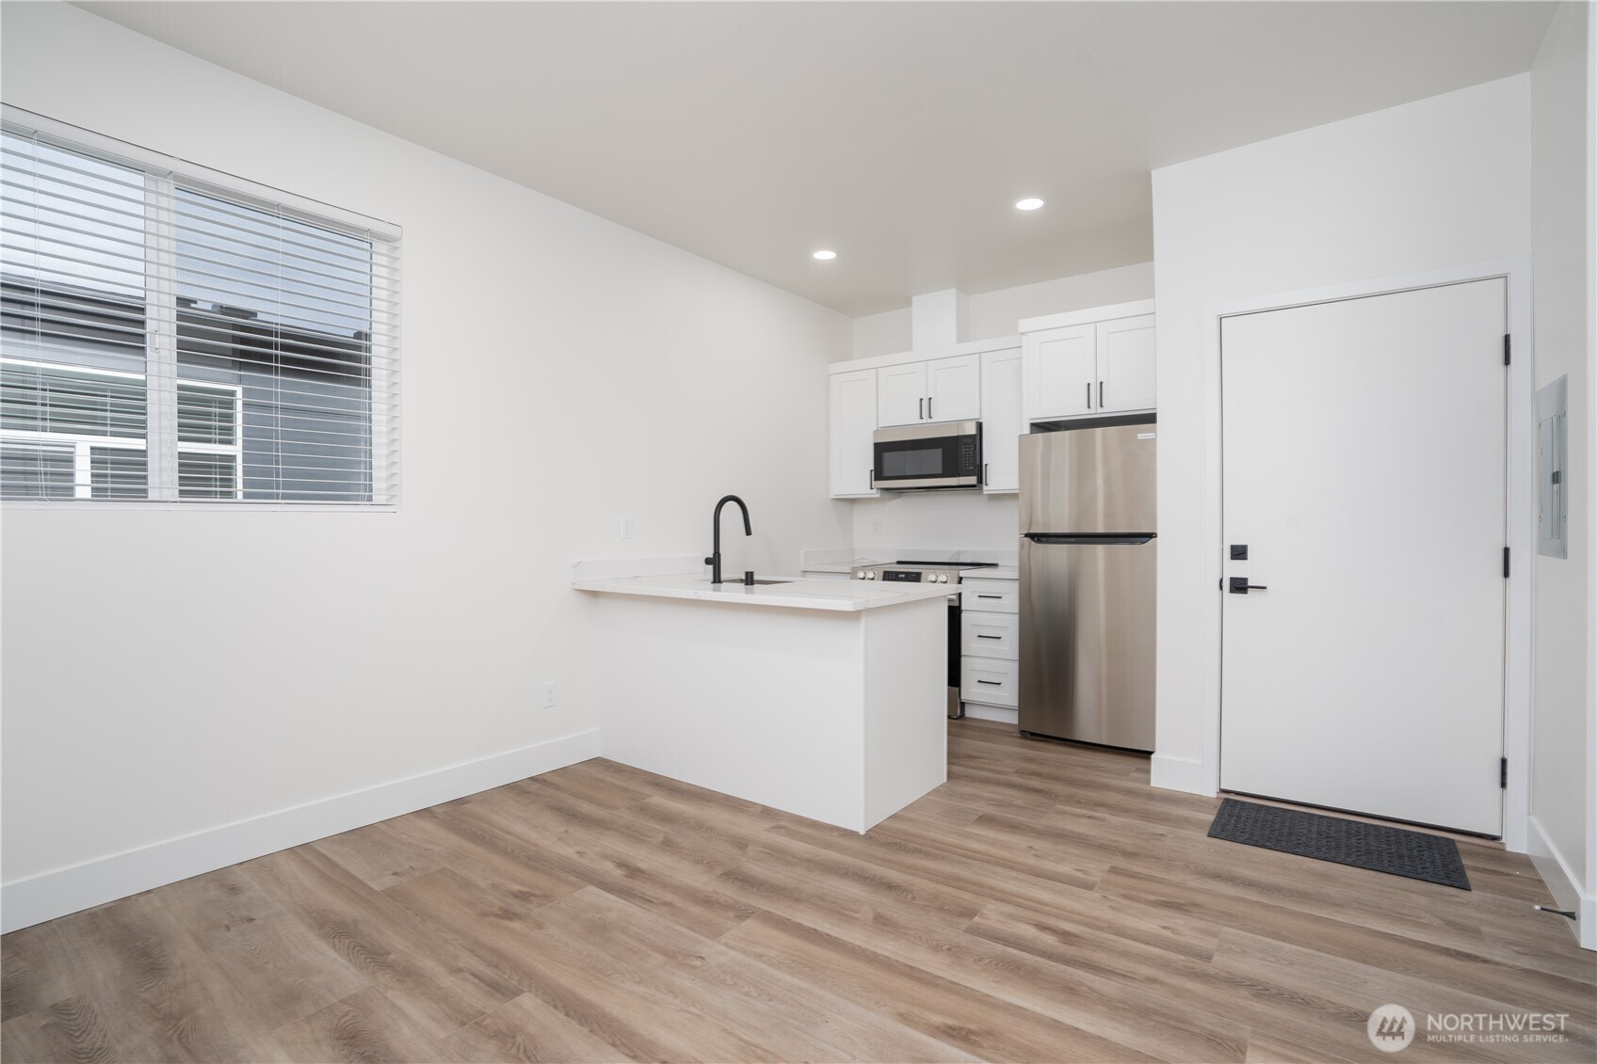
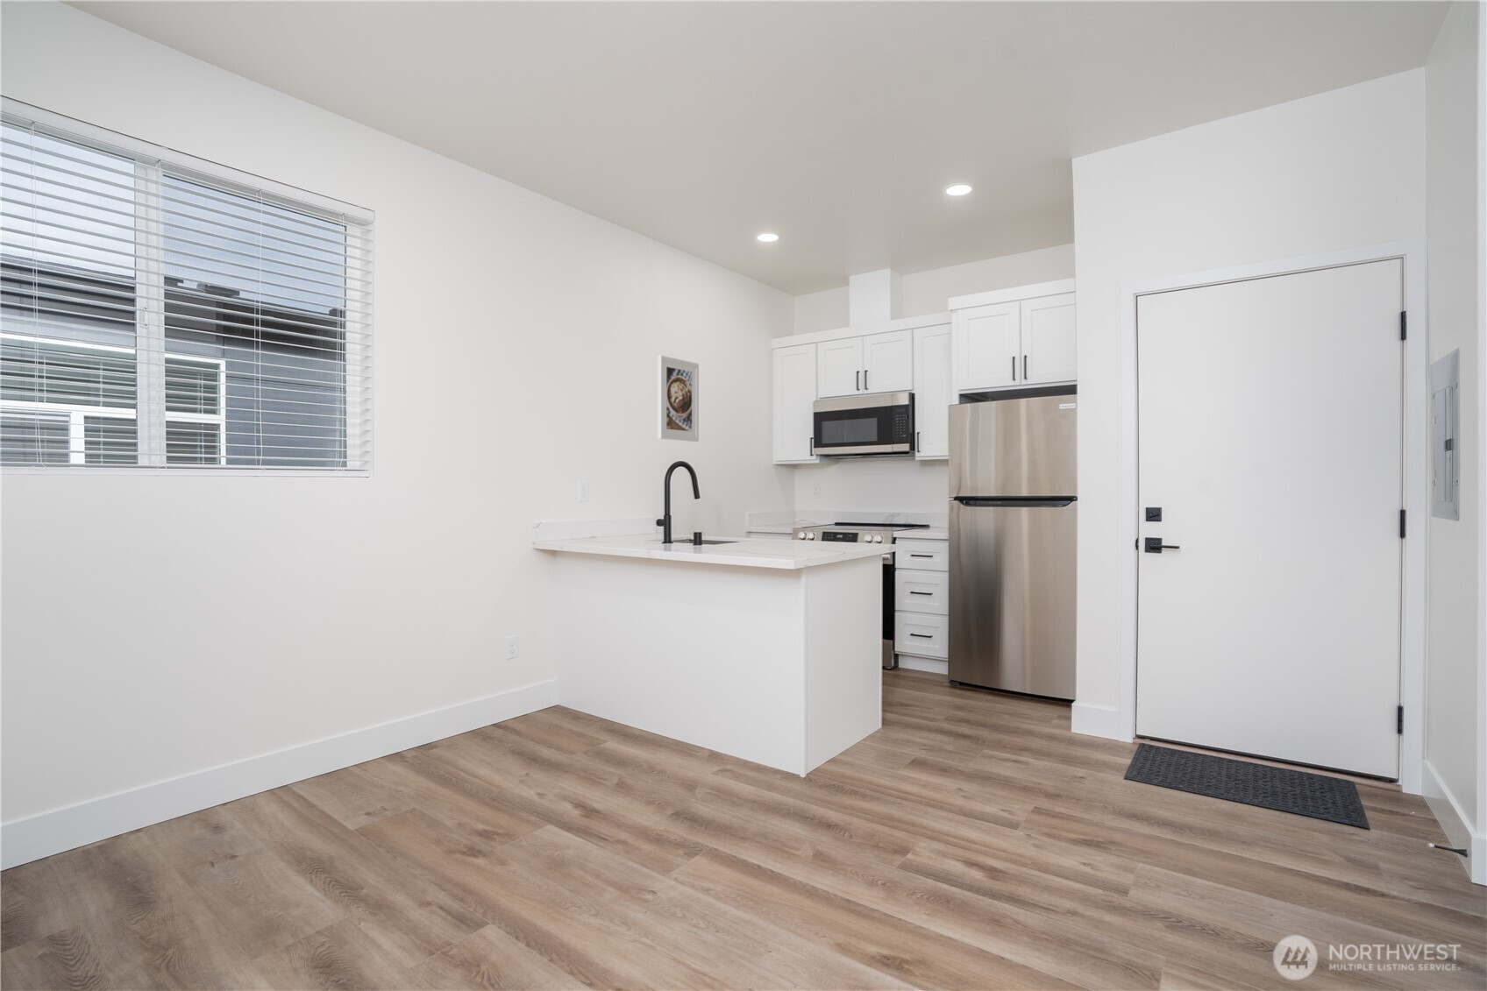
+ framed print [657,354,699,442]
